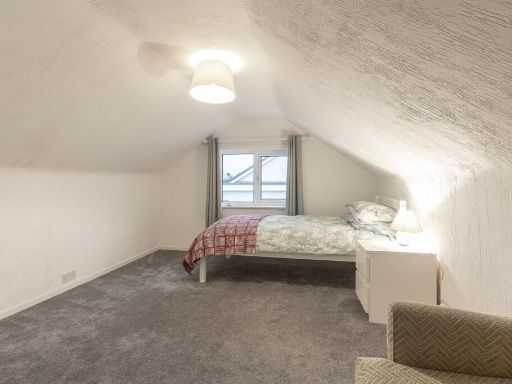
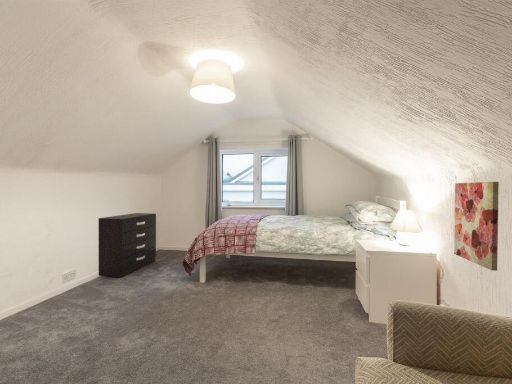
+ wall art [453,181,500,272]
+ dresser [98,212,157,278]
